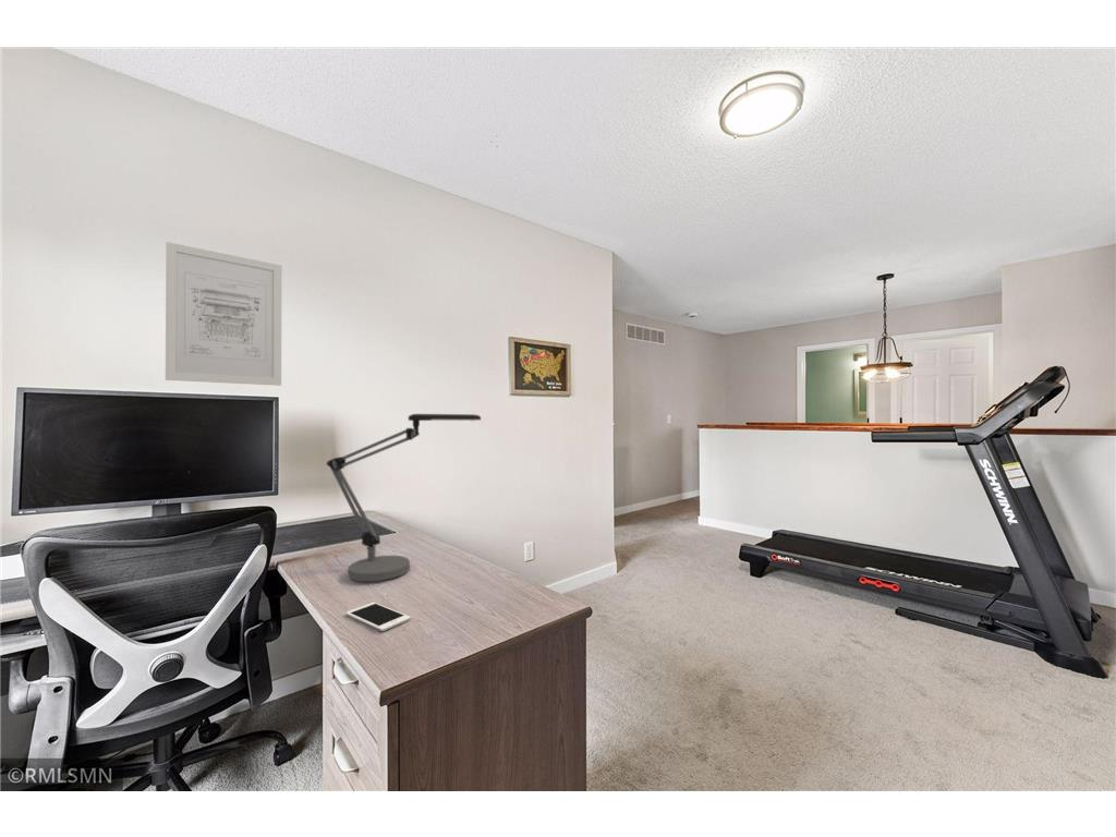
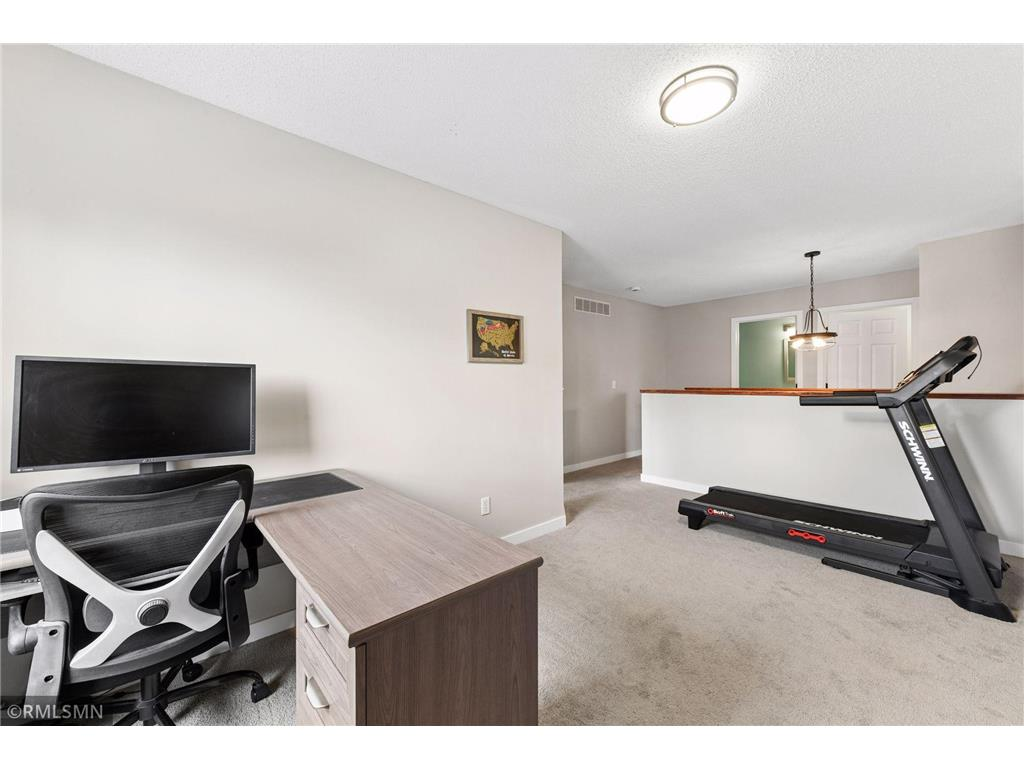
- cell phone [344,602,411,632]
- desk lamp [326,413,482,582]
- wall art [165,241,282,387]
